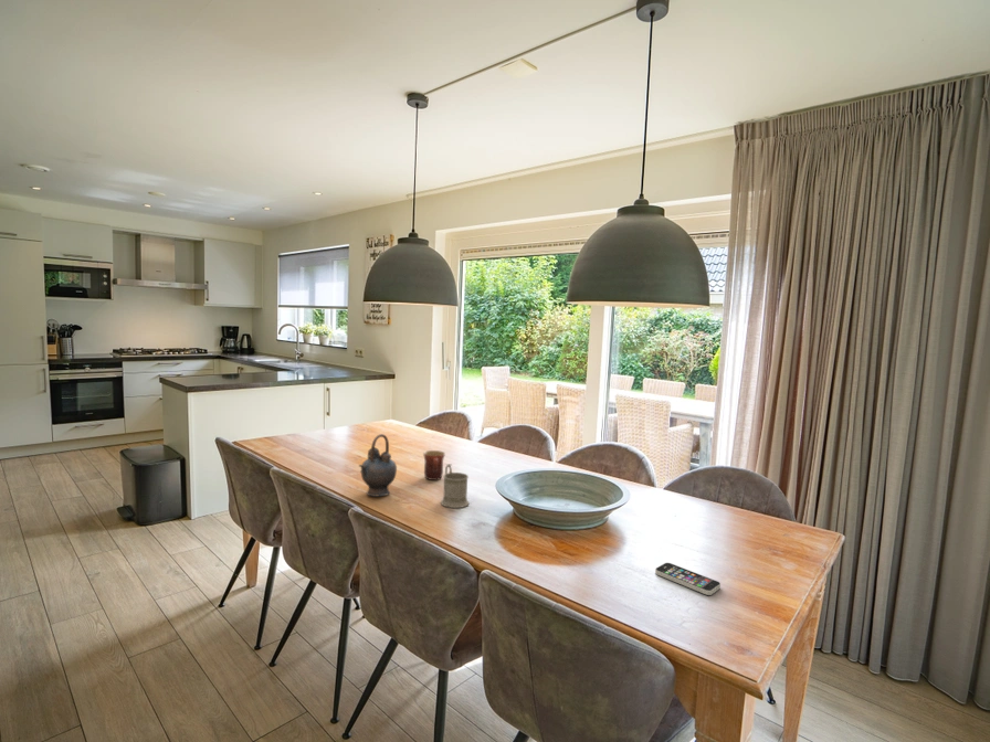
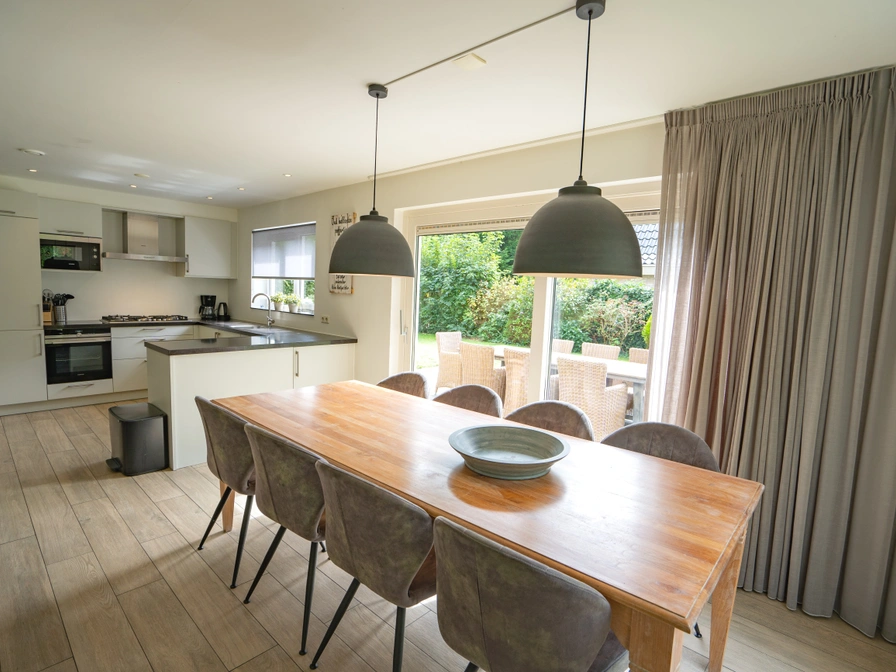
- mug [440,463,471,509]
- mug [422,449,446,481]
- teapot [358,433,398,497]
- smartphone [654,562,722,596]
